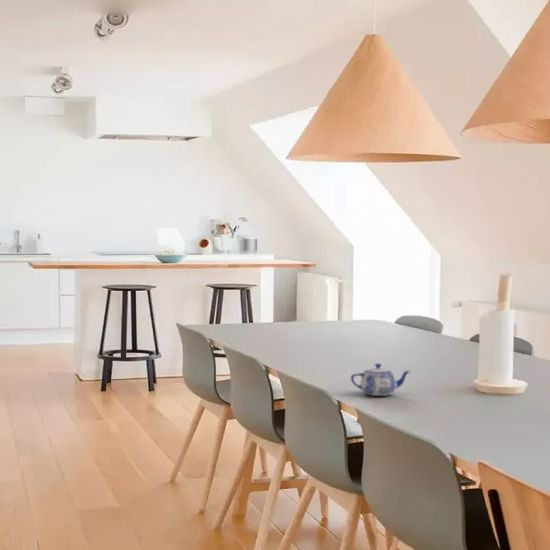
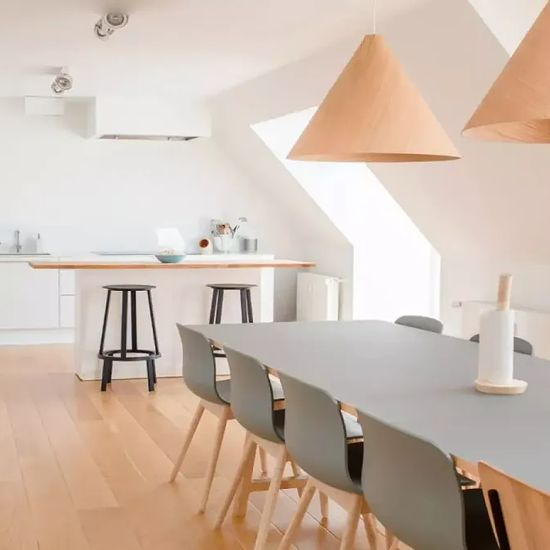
- teapot [350,363,411,397]
